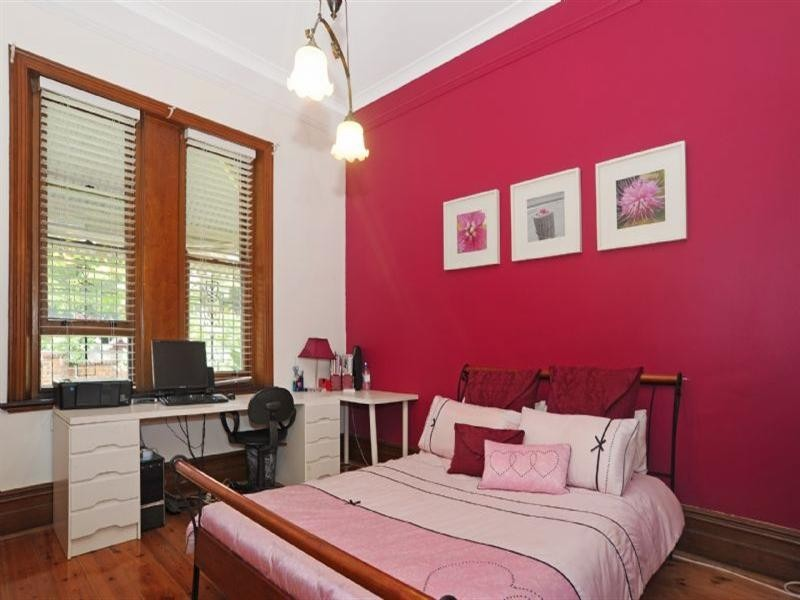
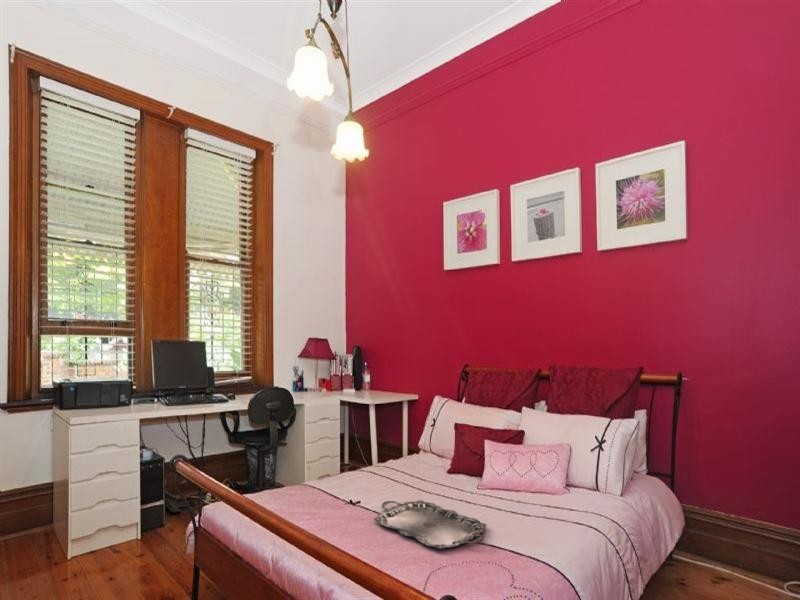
+ serving tray [373,499,487,550]
